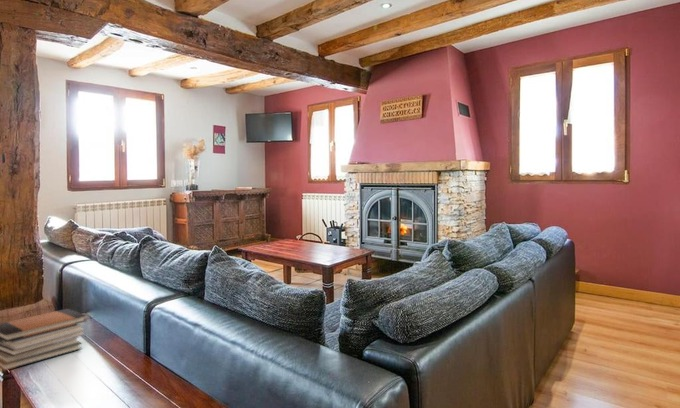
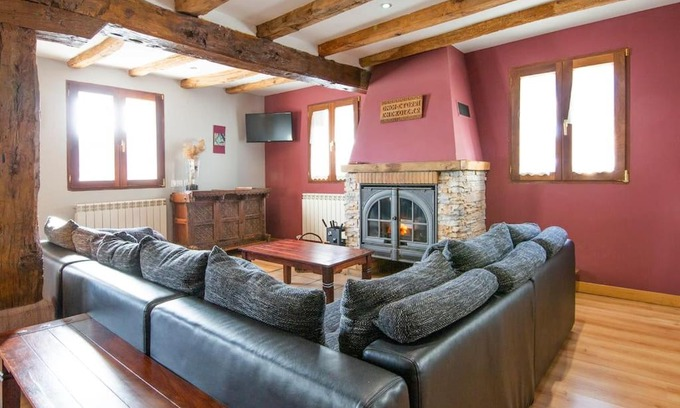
- book stack [0,308,87,372]
